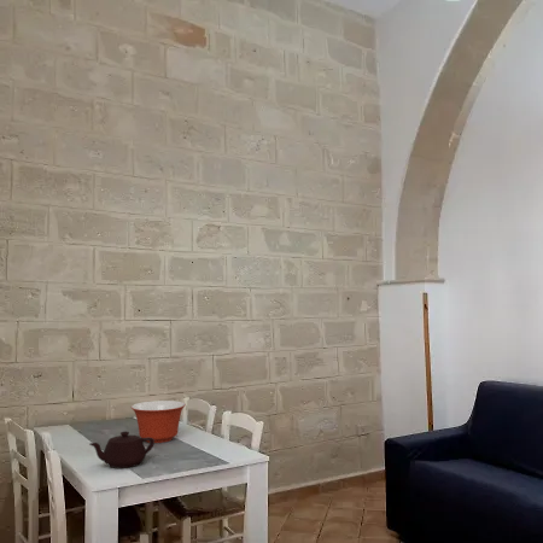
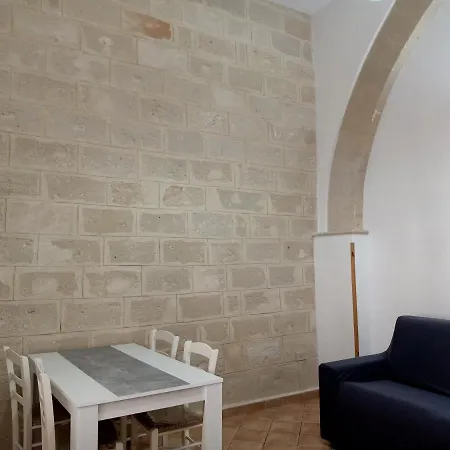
- mixing bowl [130,399,187,444]
- teapot [88,431,156,469]
